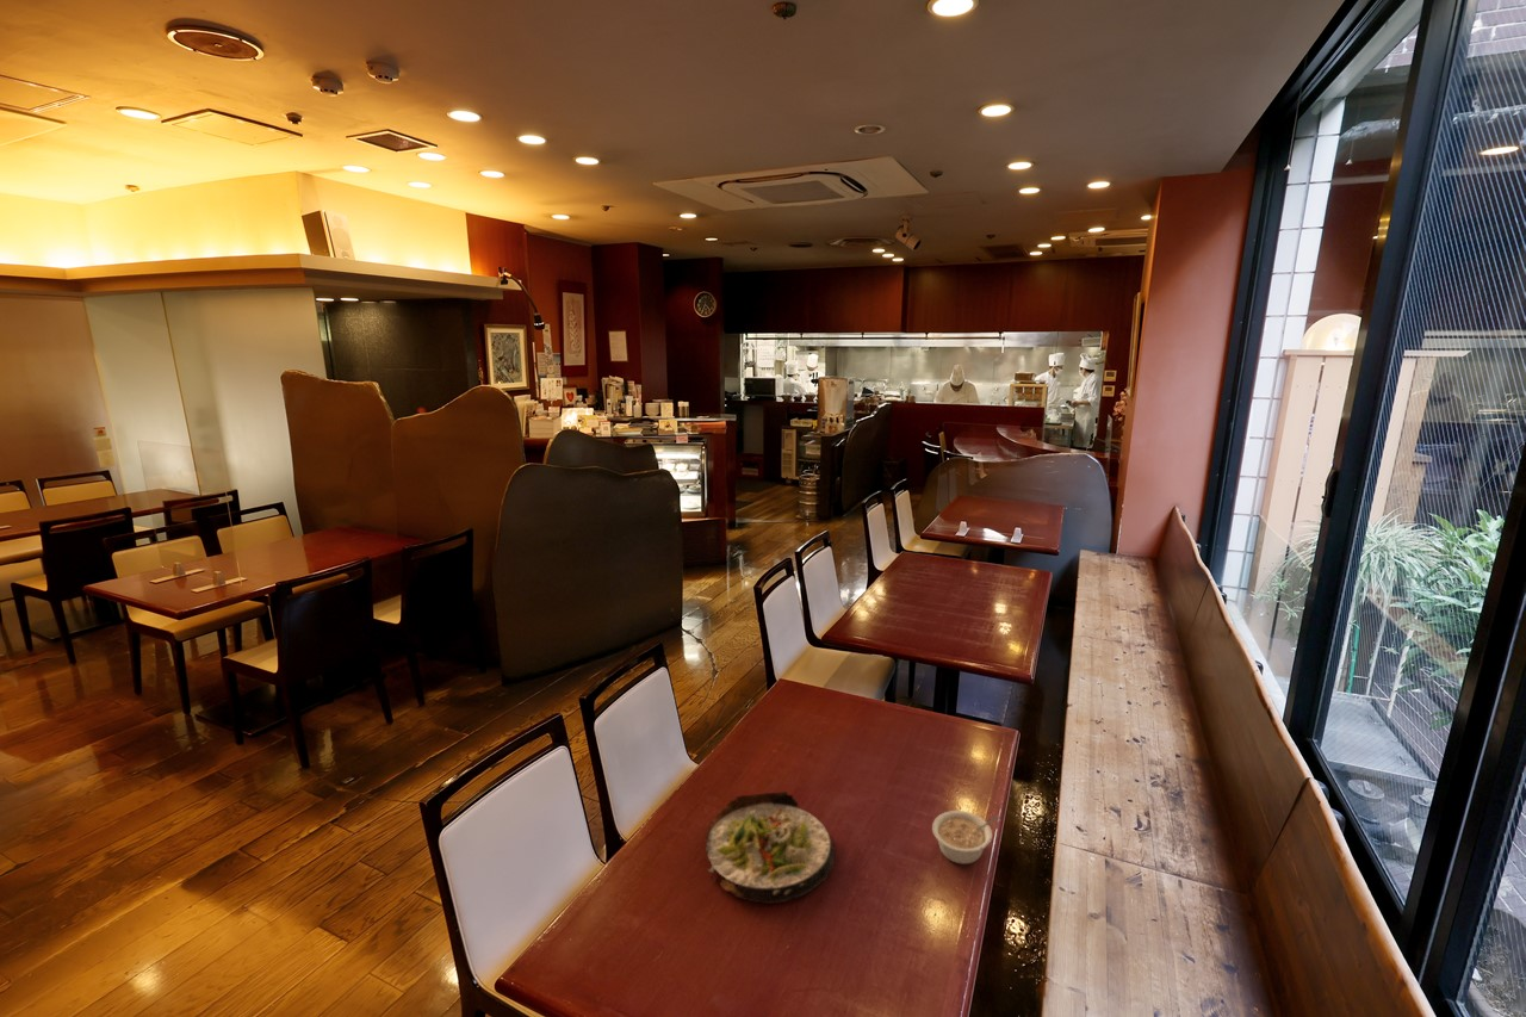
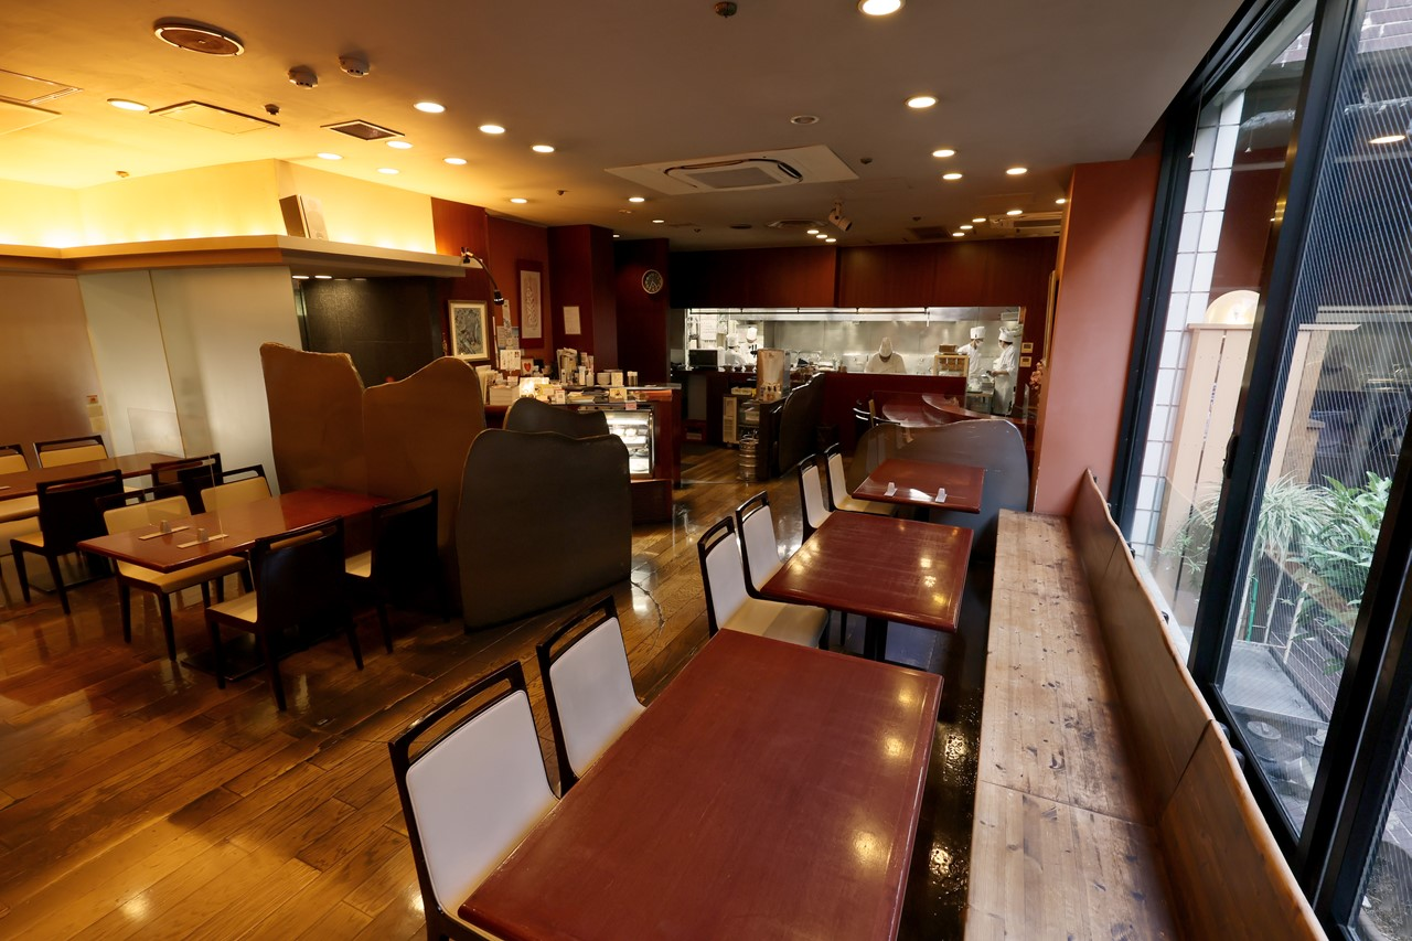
- legume [931,810,1000,866]
- salad plate [705,790,836,905]
